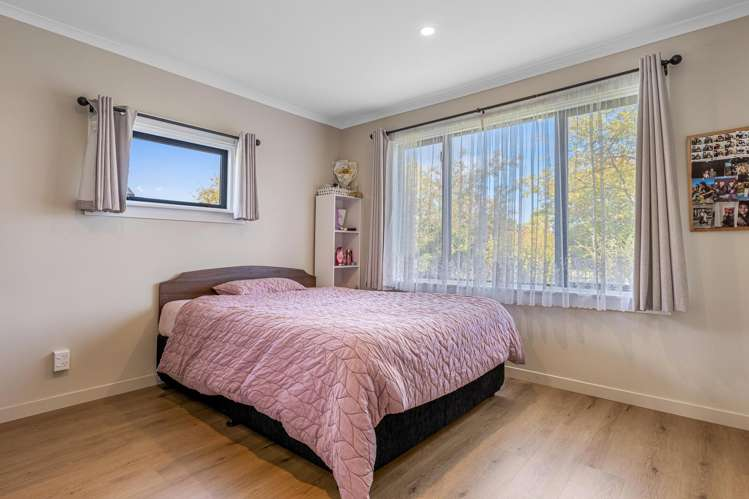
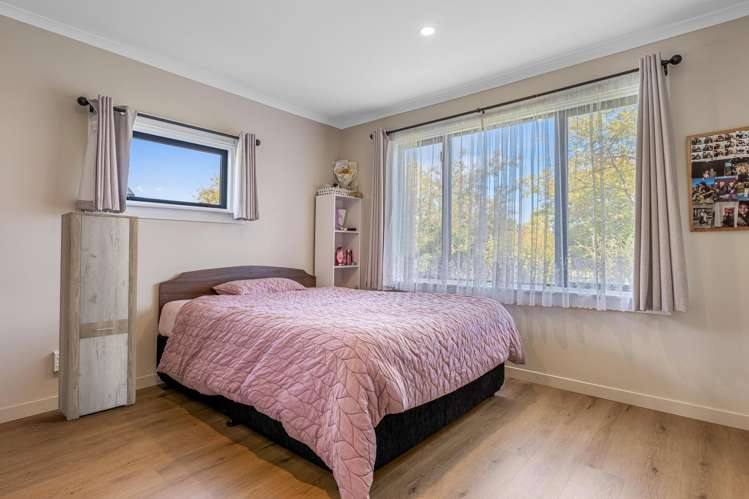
+ cabinet [57,211,139,421]
